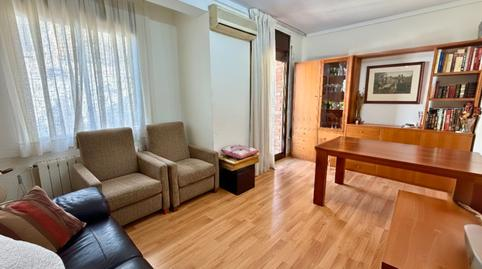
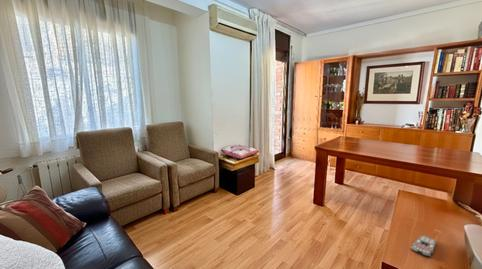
+ remote control [410,235,437,257]
